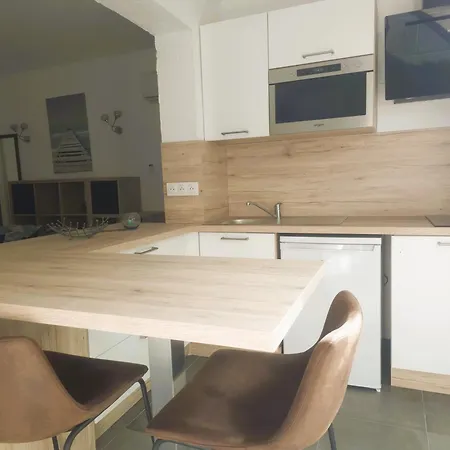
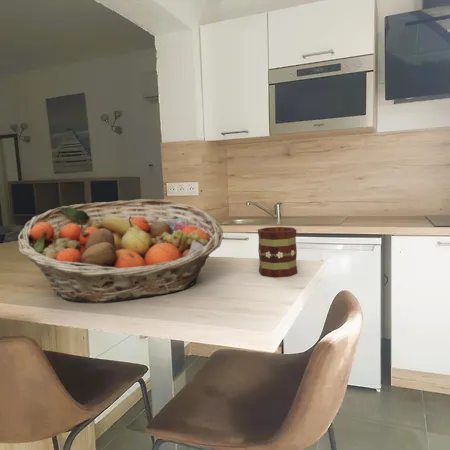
+ fruit basket [17,198,224,304]
+ mug [257,226,298,278]
